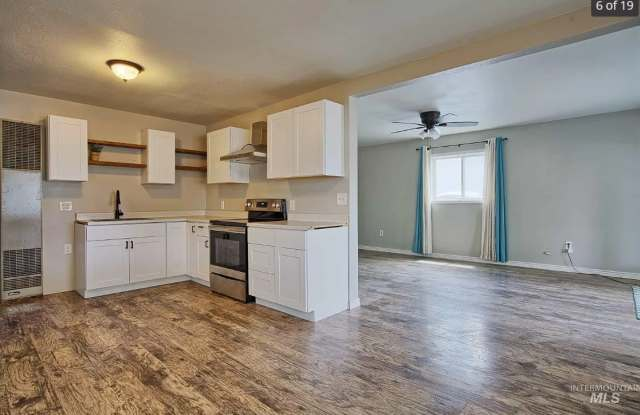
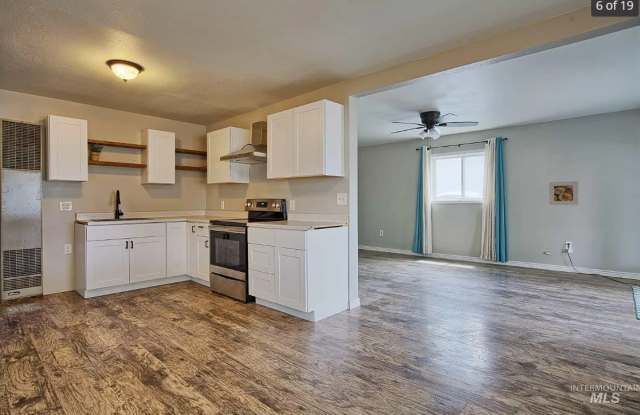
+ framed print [548,180,579,206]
